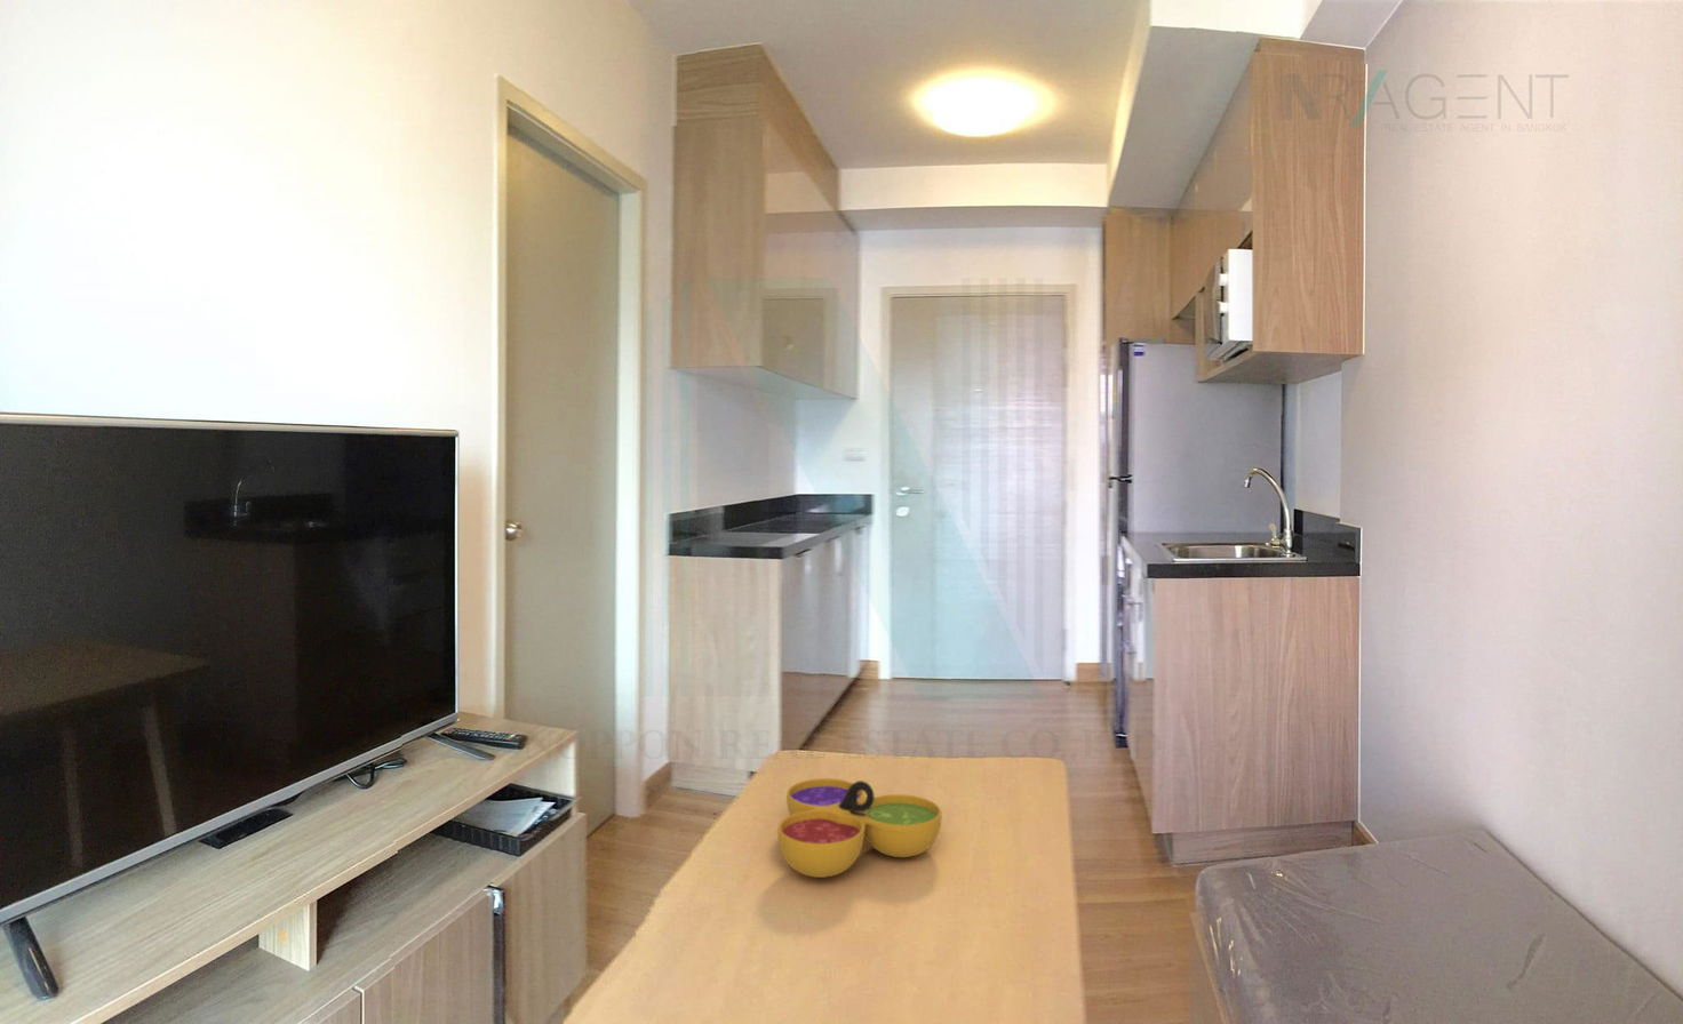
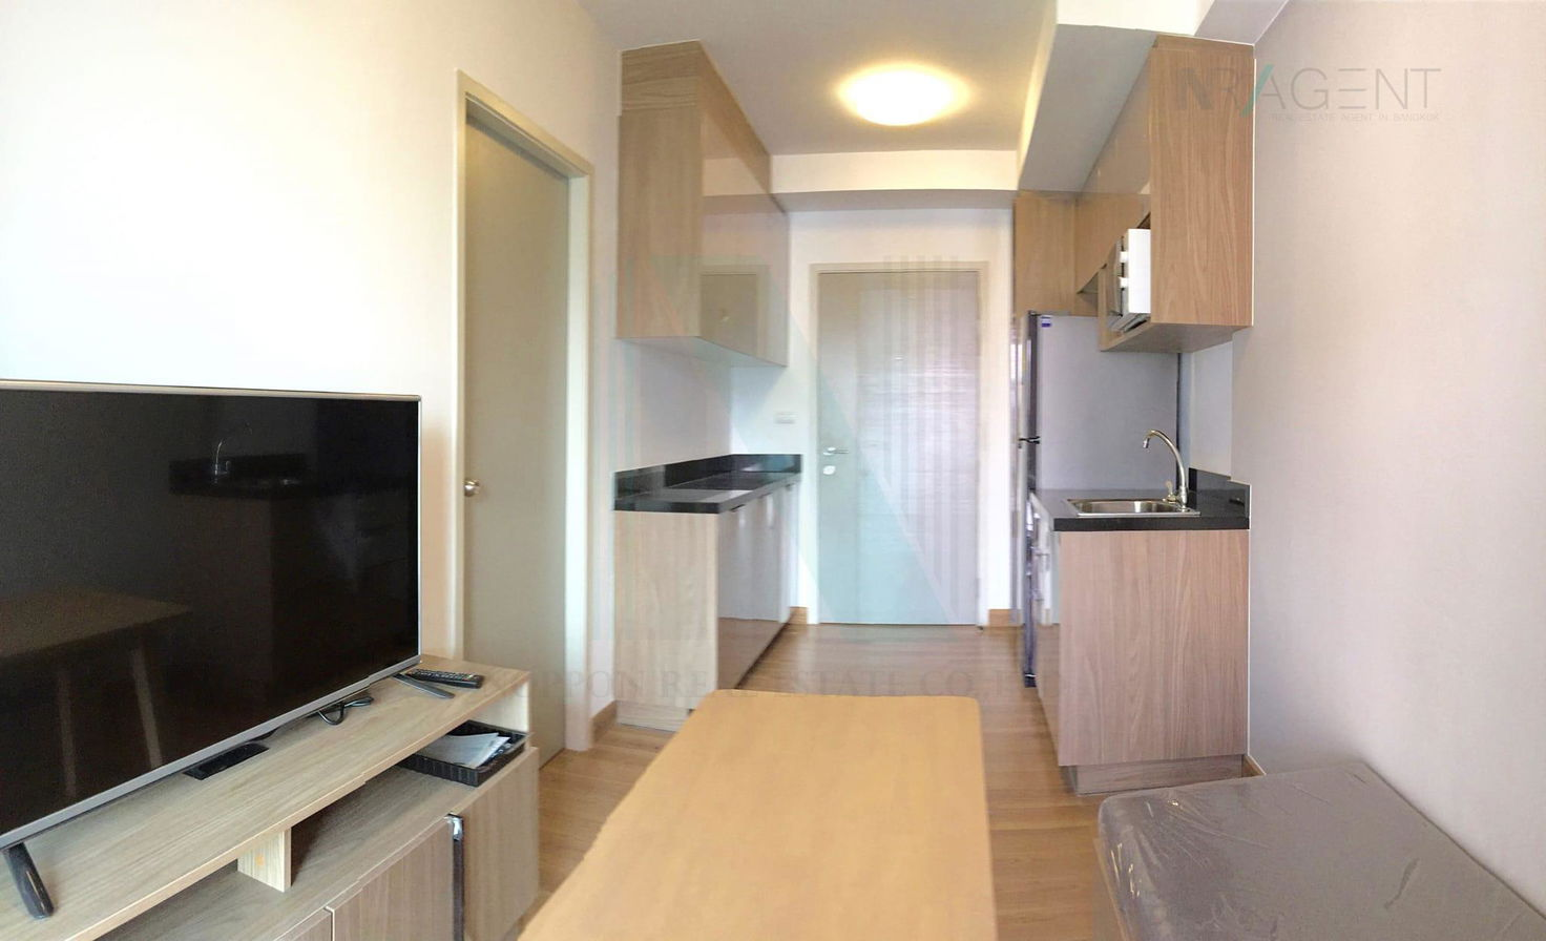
- decorative bowl [777,778,942,879]
